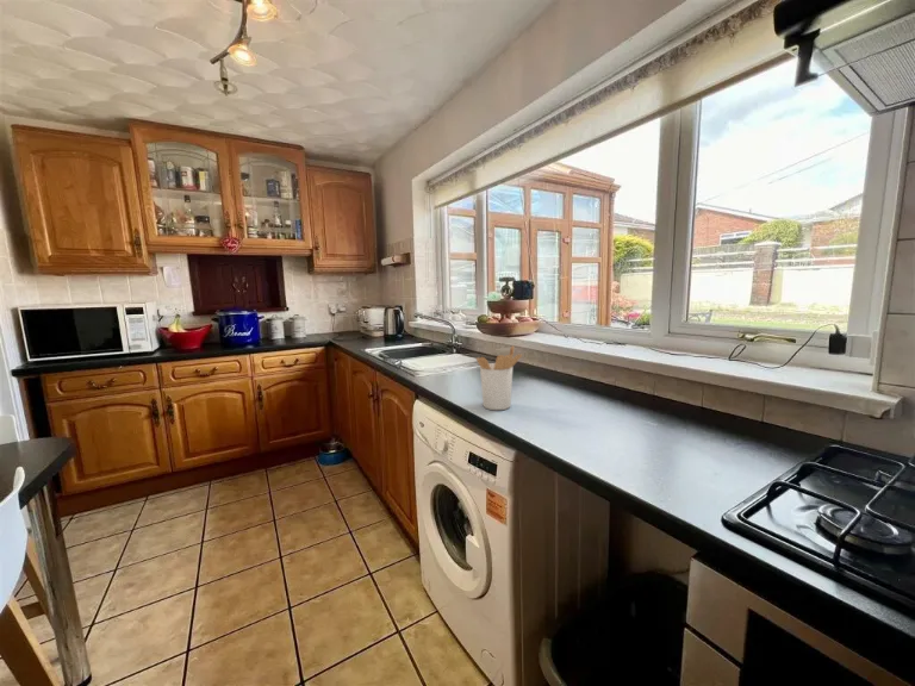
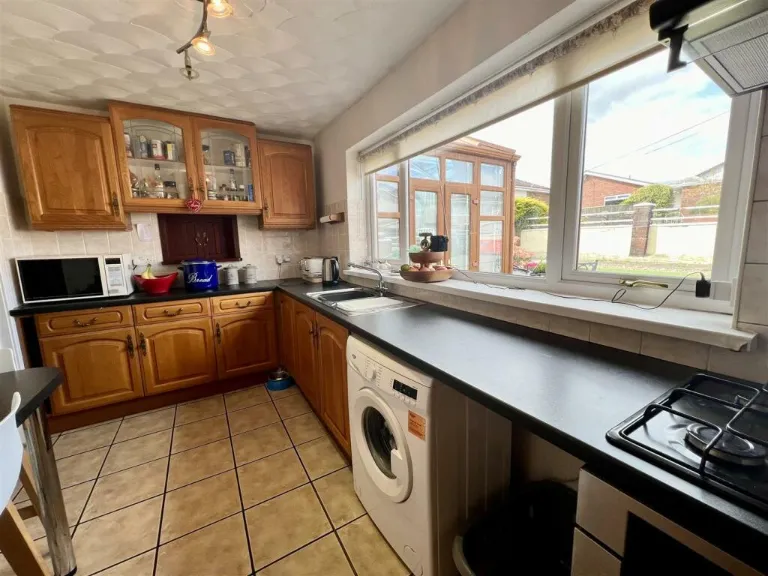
- utensil holder [475,345,523,411]
